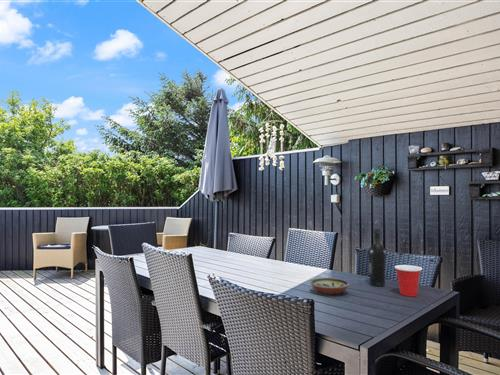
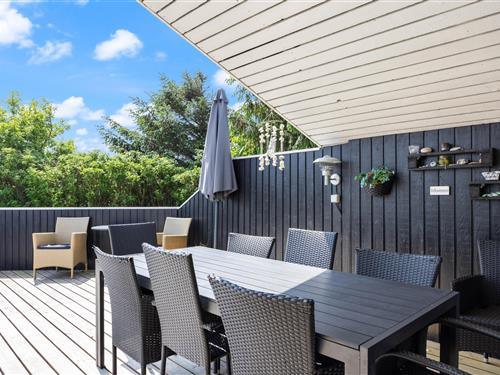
- wine bottle [368,228,387,287]
- decorative bowl [309,277,350,295]
- cup [394,264,423,297]
